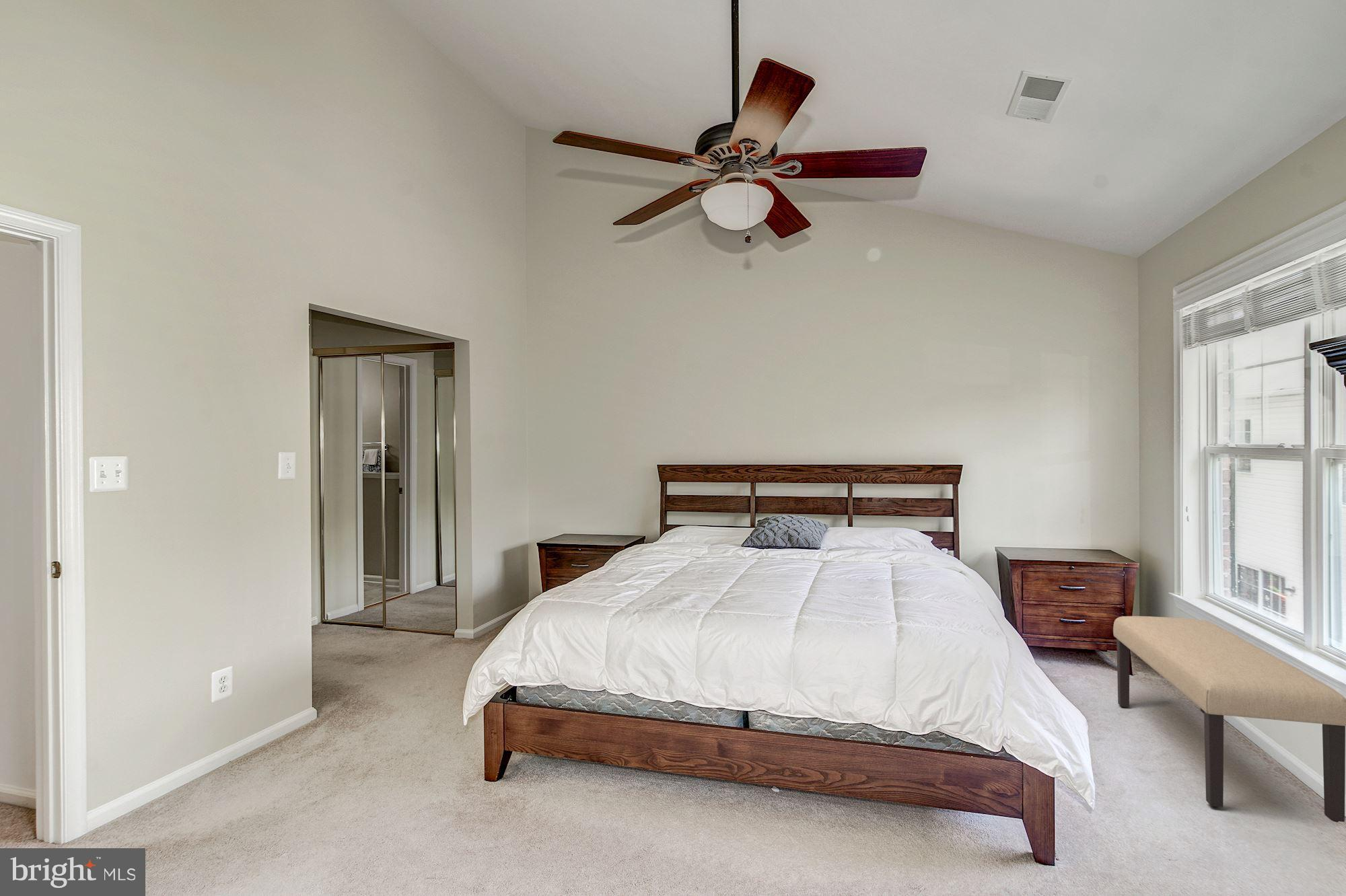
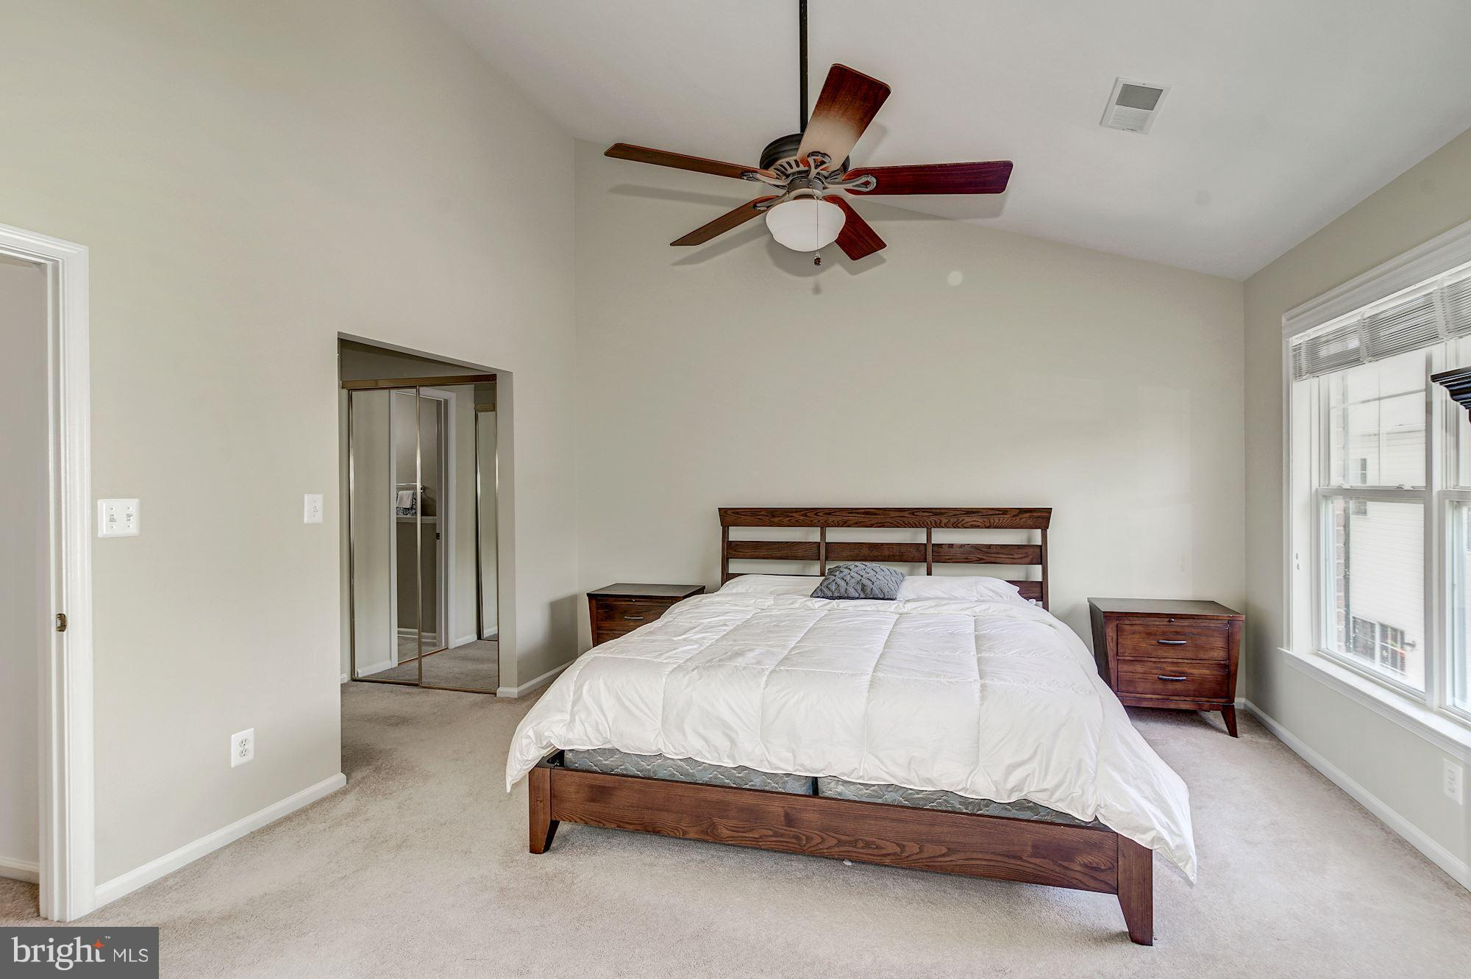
- bench [1112,615,1346,823]
